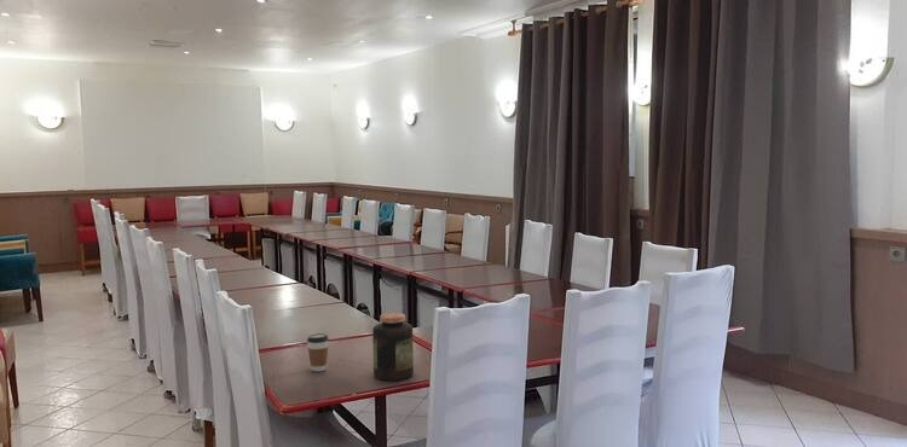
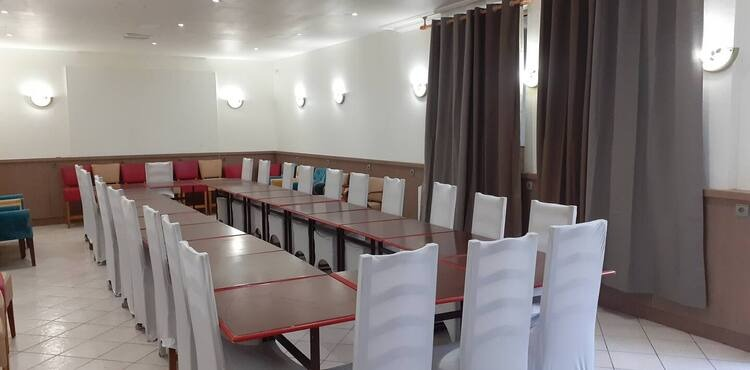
- coffee cup [306,332,330,372]
- jar [371,312,415,382]
